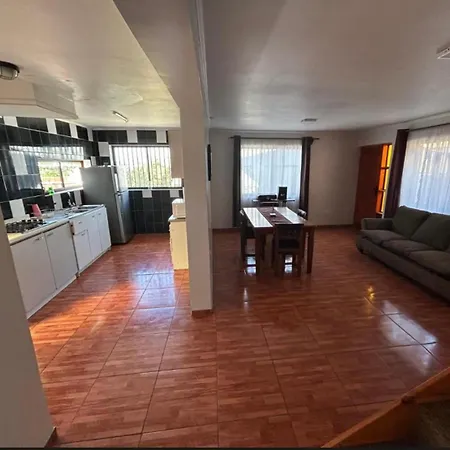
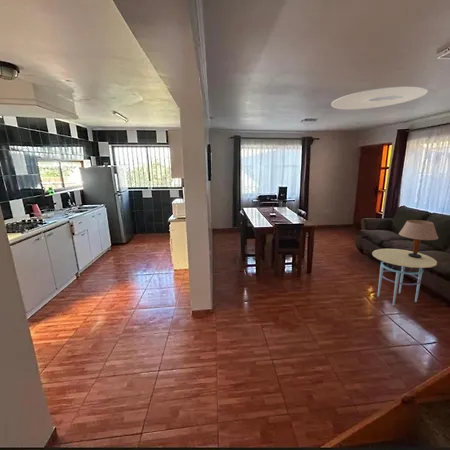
+ ceiling light [330,85,429,111]
+ table lamp [398,219,439,258]
+ side table [371,248,438,307]
